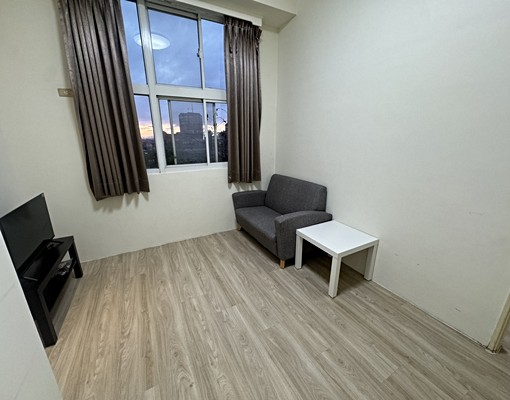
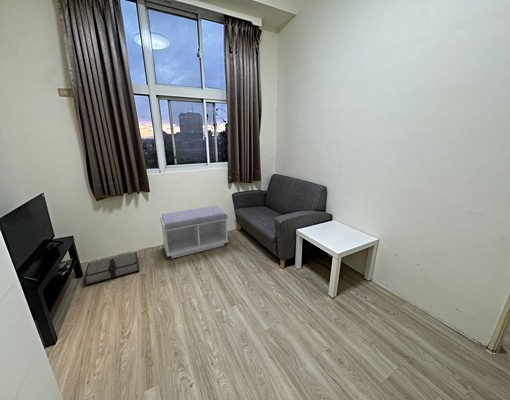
+ tool roll [84,251,140,286]
+ bench [159,205,230,259]
